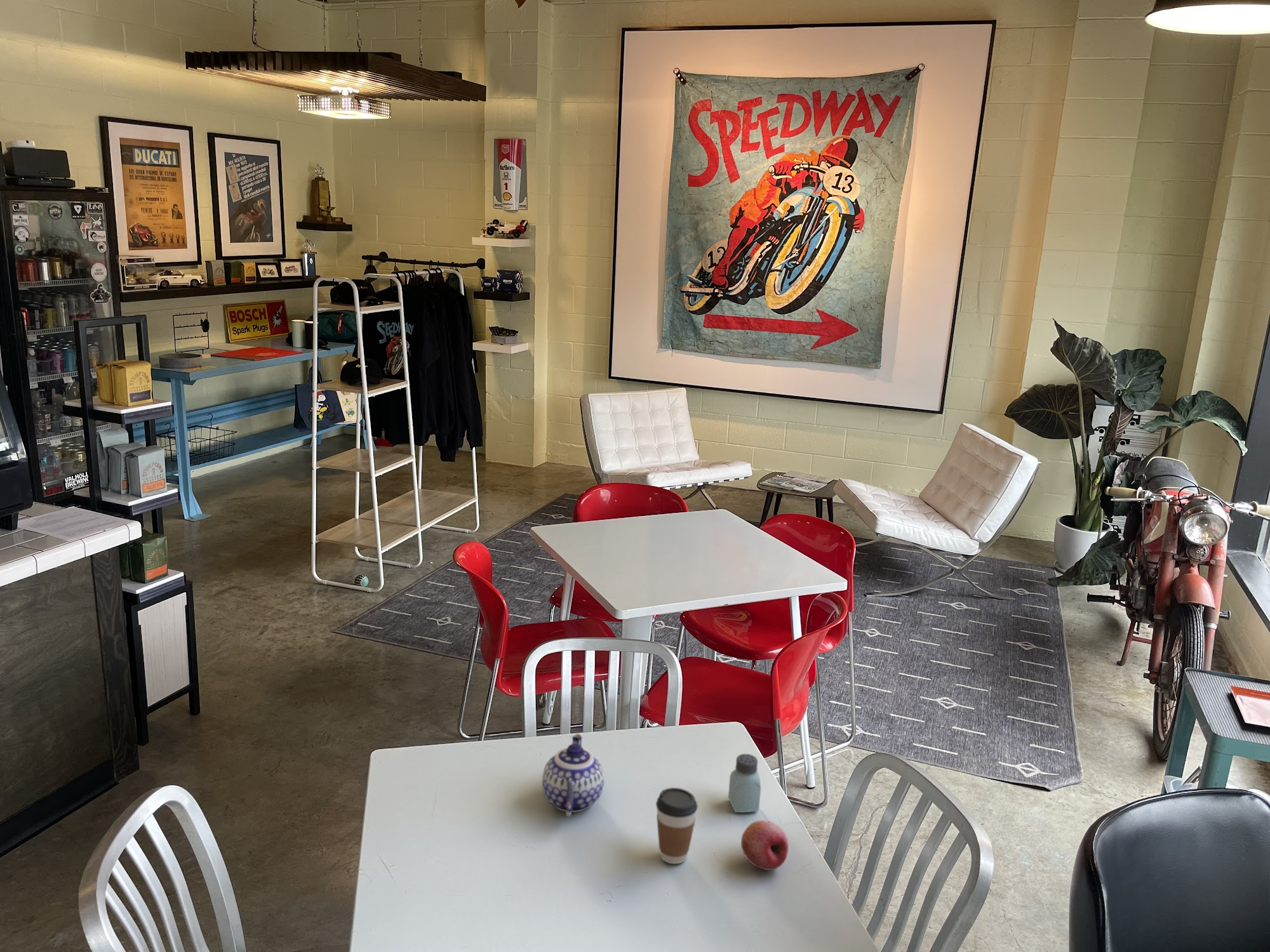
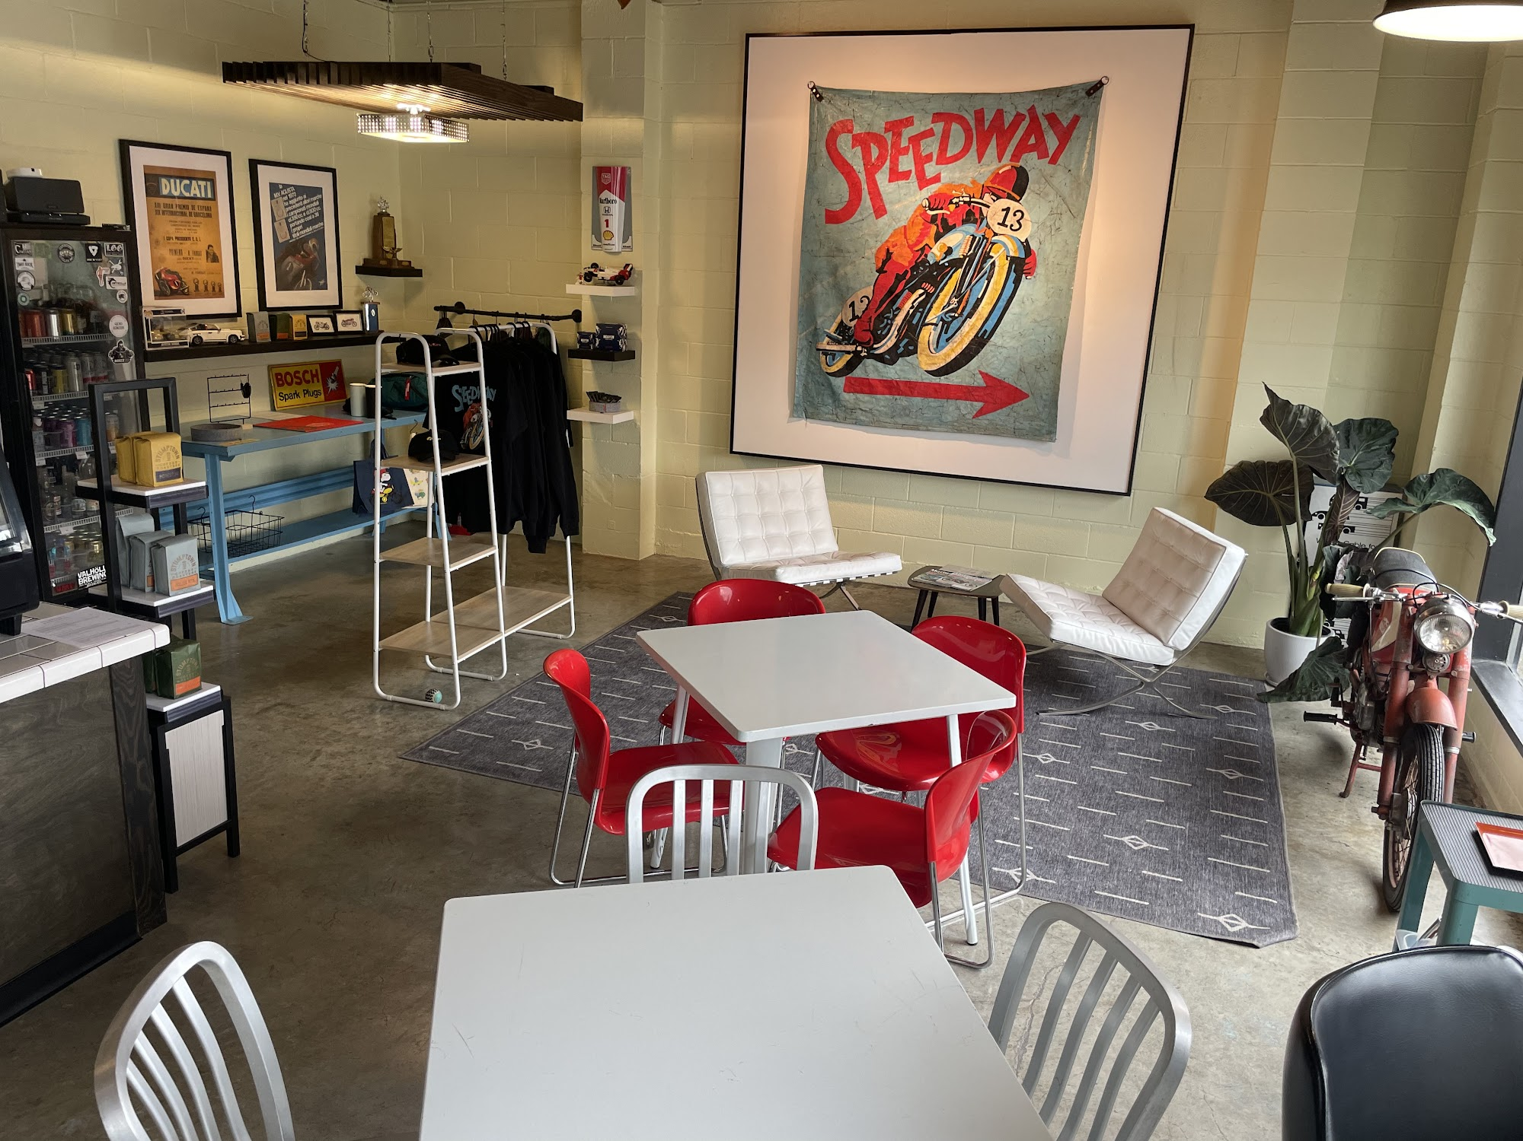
- coffee cup [655,787,699,864]
- fruit [740,820,789,871]
- saltshaker [728,753,761,813]
- teapot [542,732,605,817]
